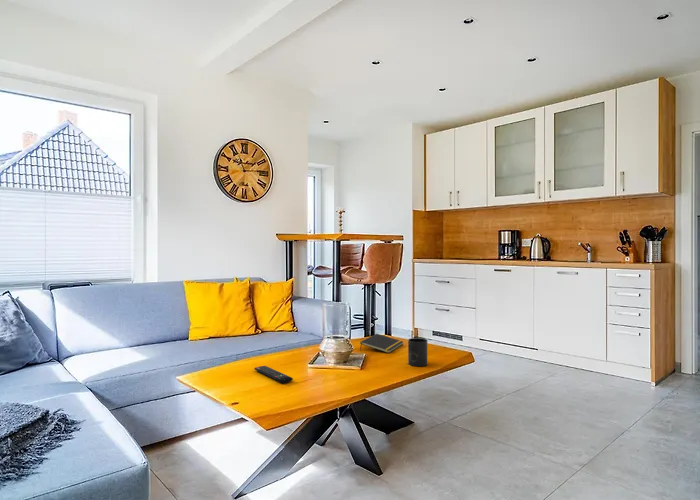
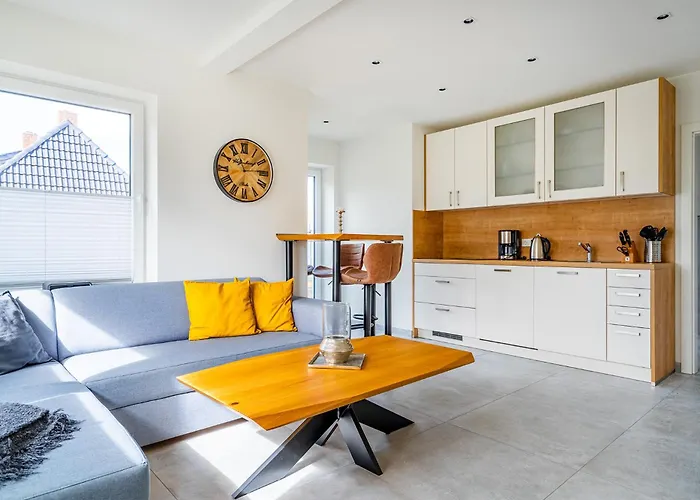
- mug [407,337,428,367]
- remote control [253,365,294,384]
- notepad [359,333,404,354]
